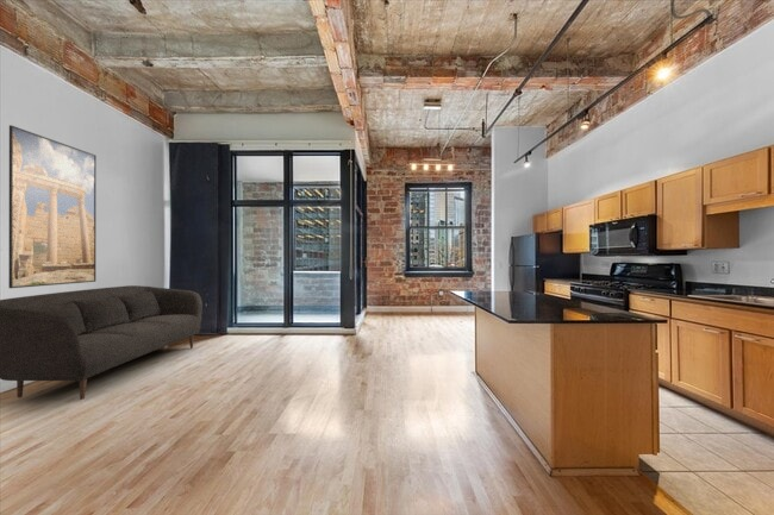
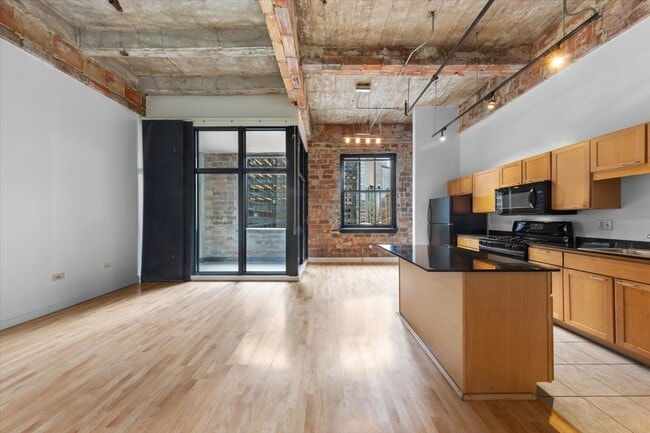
- sofa [0,284,204,401]
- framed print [7,124,98,289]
